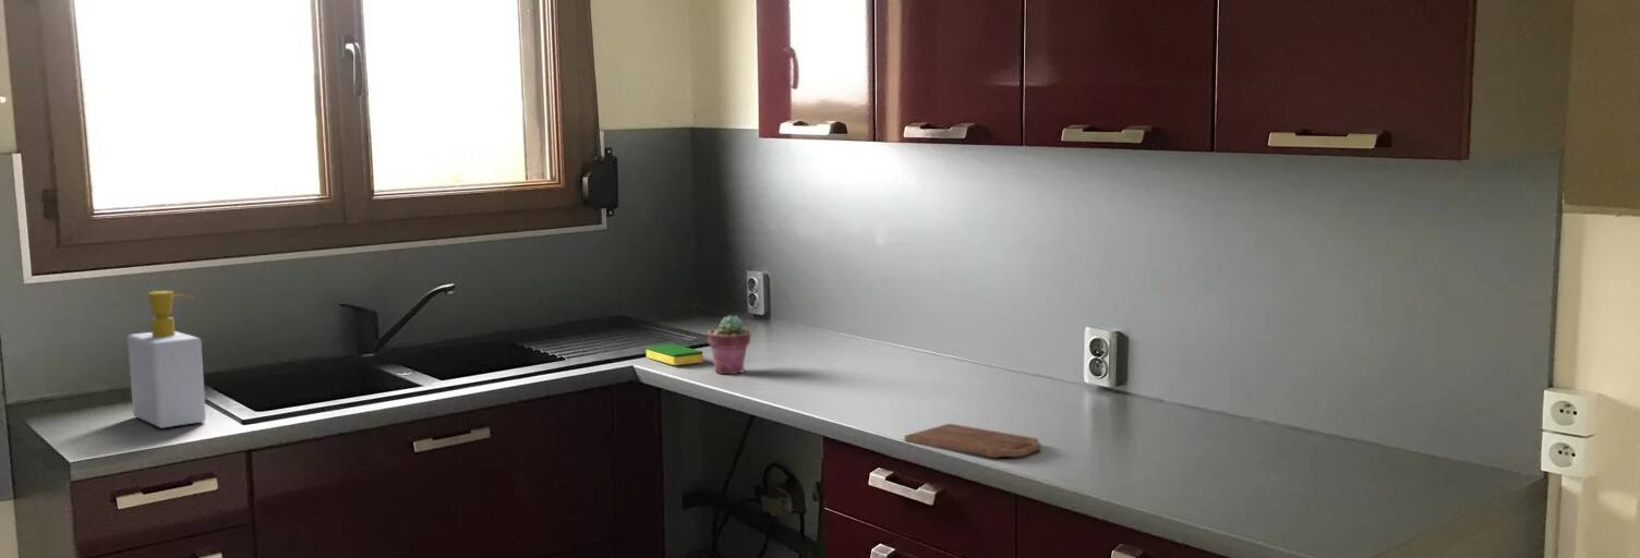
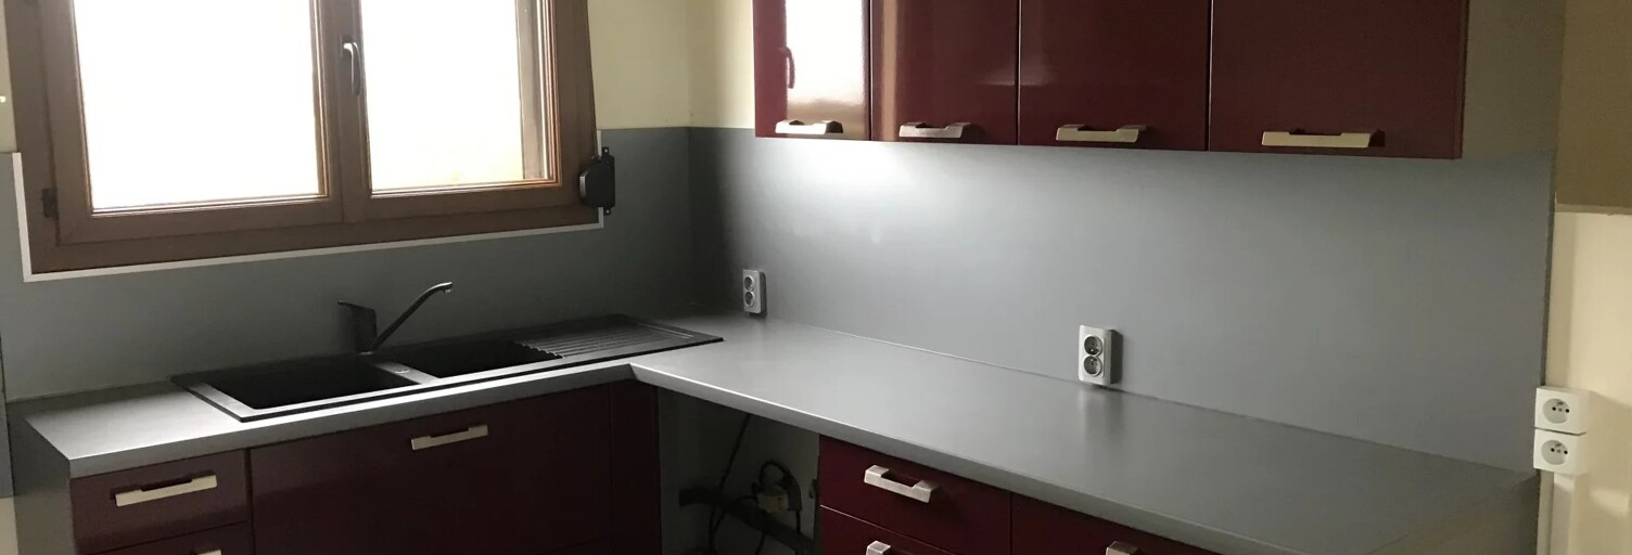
- cutting board [904,423,1042,459]
- dish sponge [646,343,704,366]
- soap bottle [126,290,207,429]
- potted succulent [707,314,751,375]
